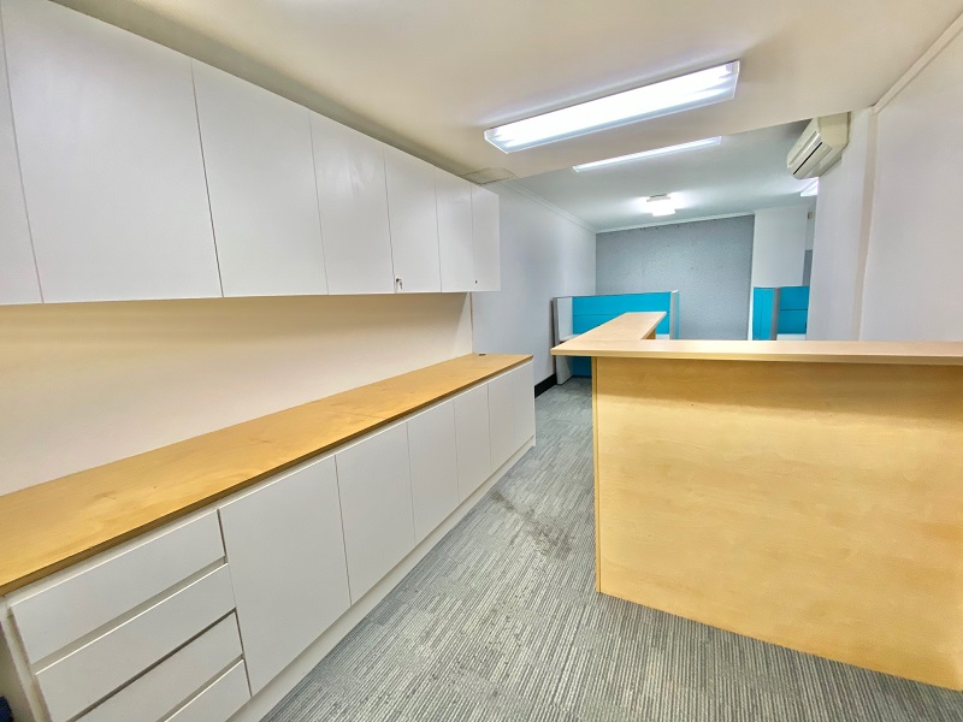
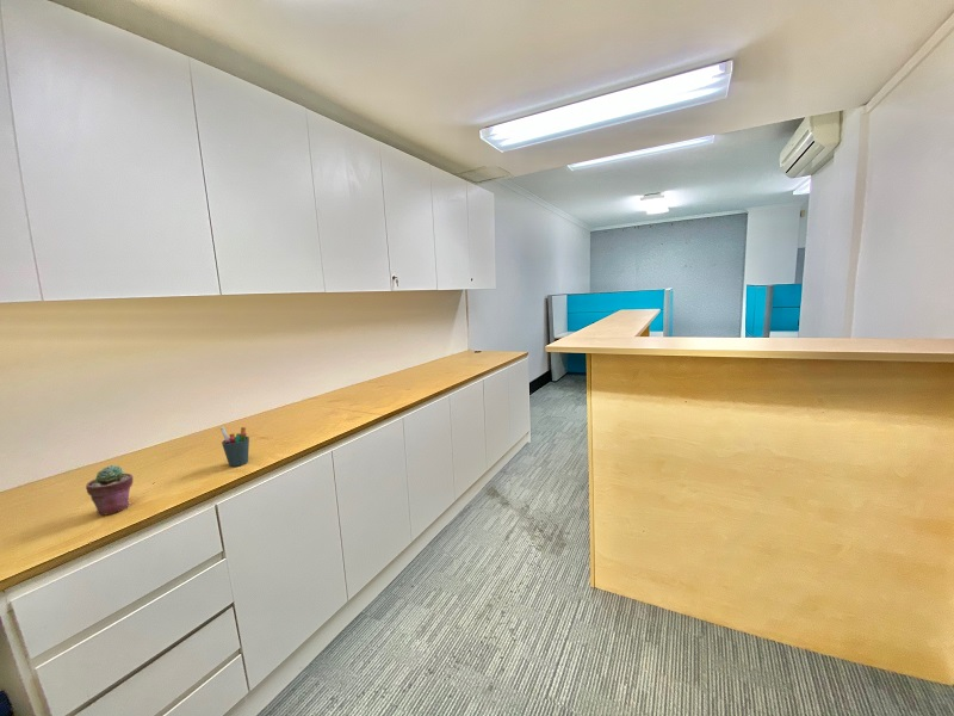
+ pen holder [219,426,250,468]
+ potted succulent [85,464,134,517]
